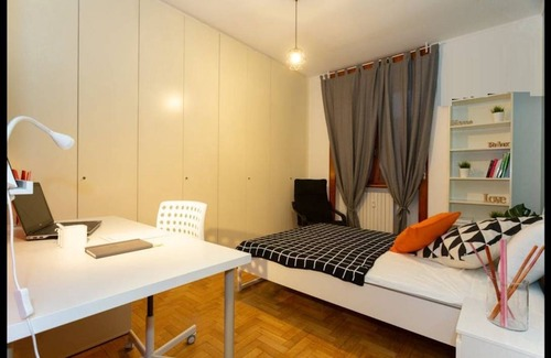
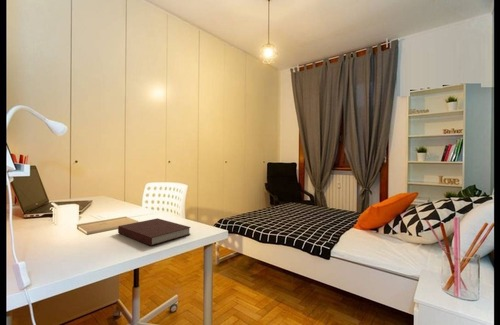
+ notebook [117,218,191,247]
